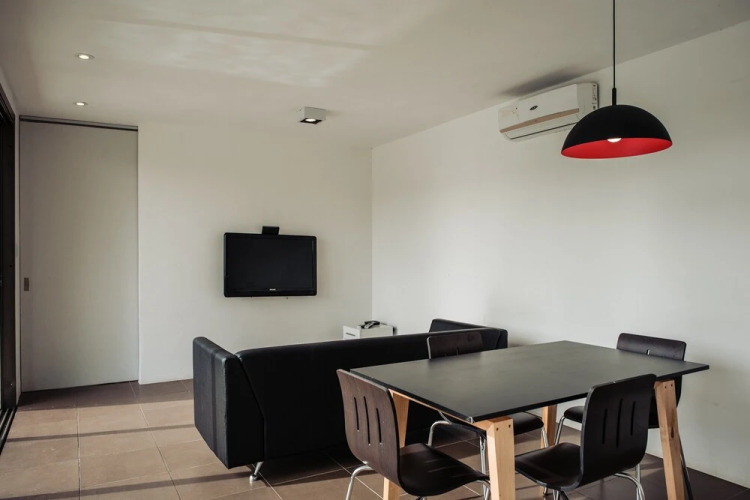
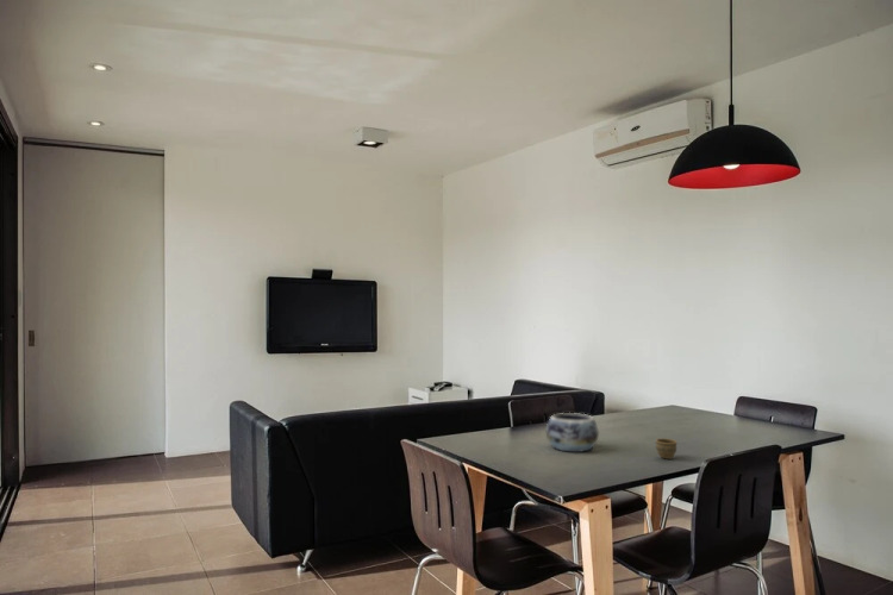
+ cup [655,438,679,461]
+ decorative bowl [545,412,600,453]
